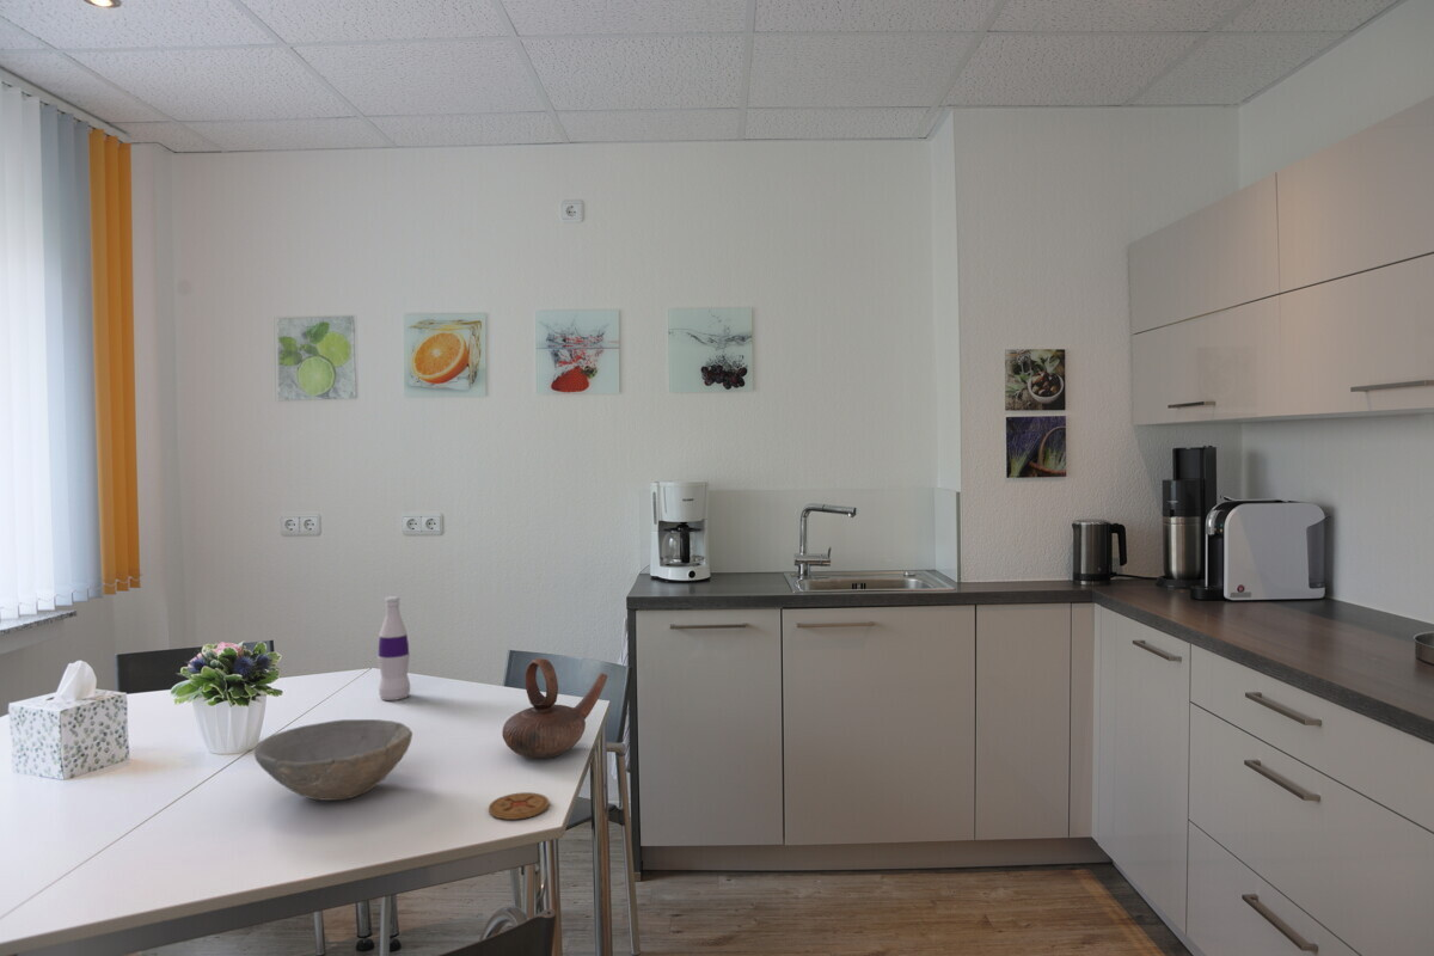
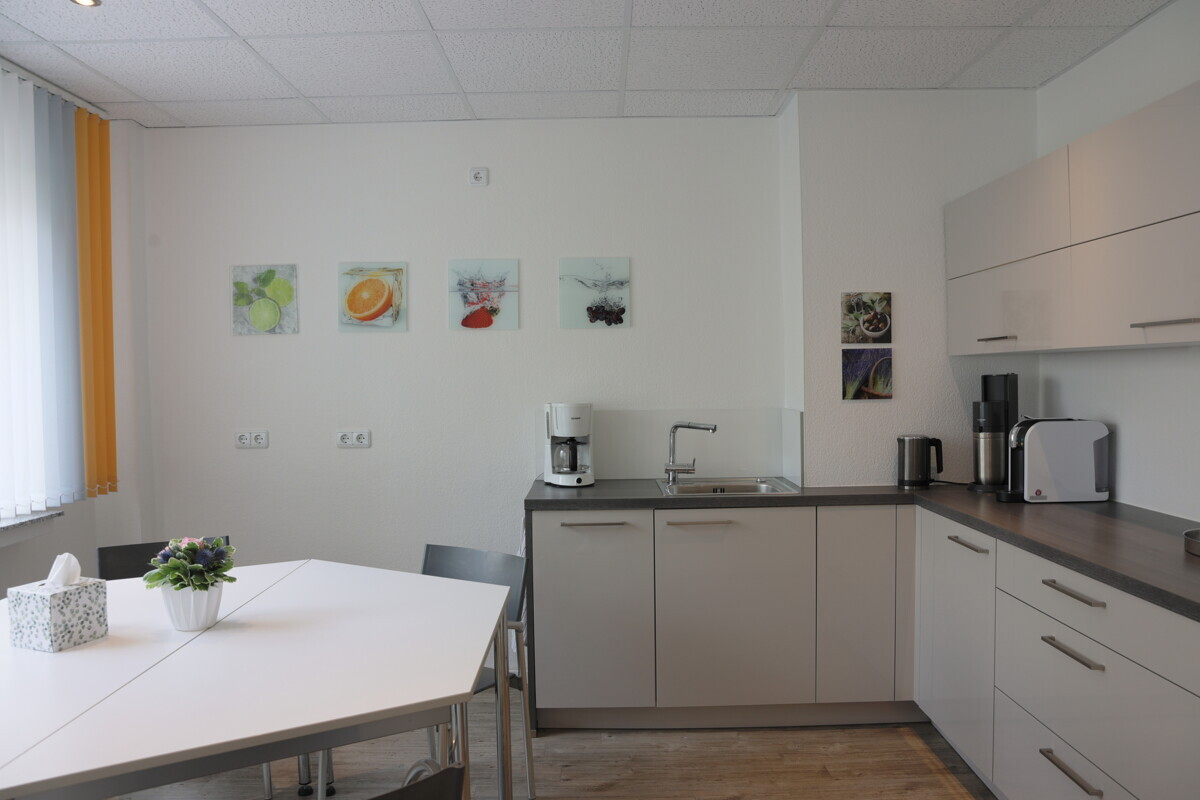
- bowl [253,718,413,802]
- coaster [488,791,551,821]
- bottle [376,595,411,701]
- teapot [501,657,608,760]
